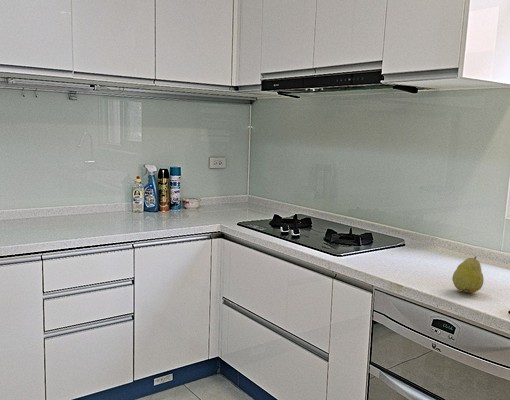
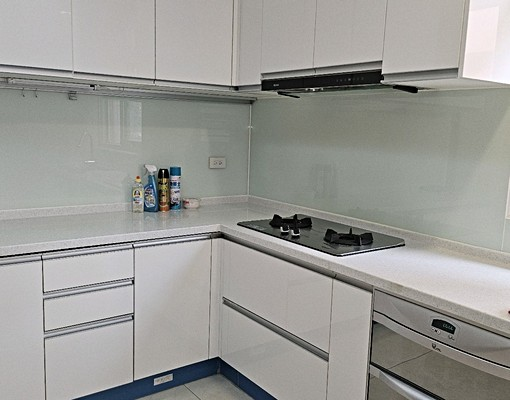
- fruit [451,255,485,294]
